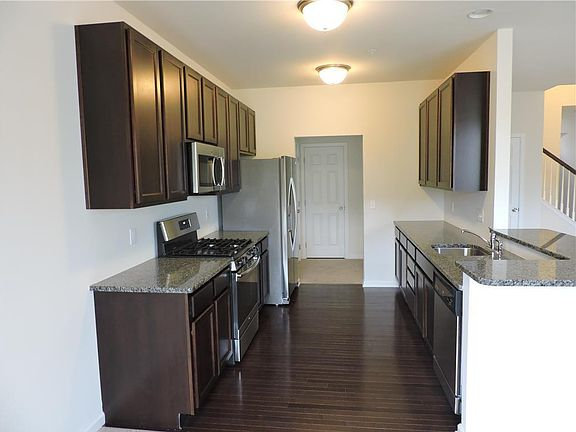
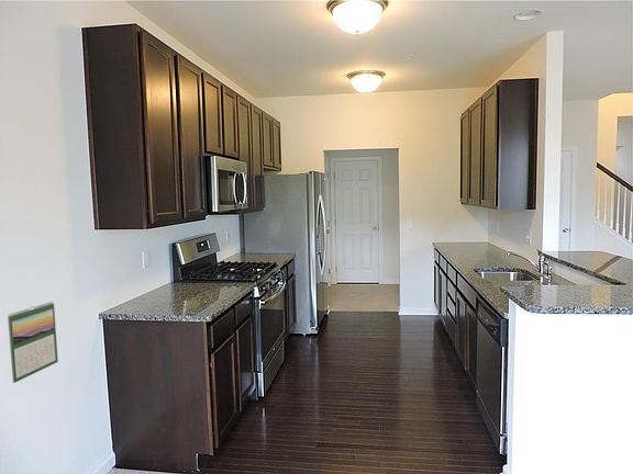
+ calendar [7,301,59,384]
